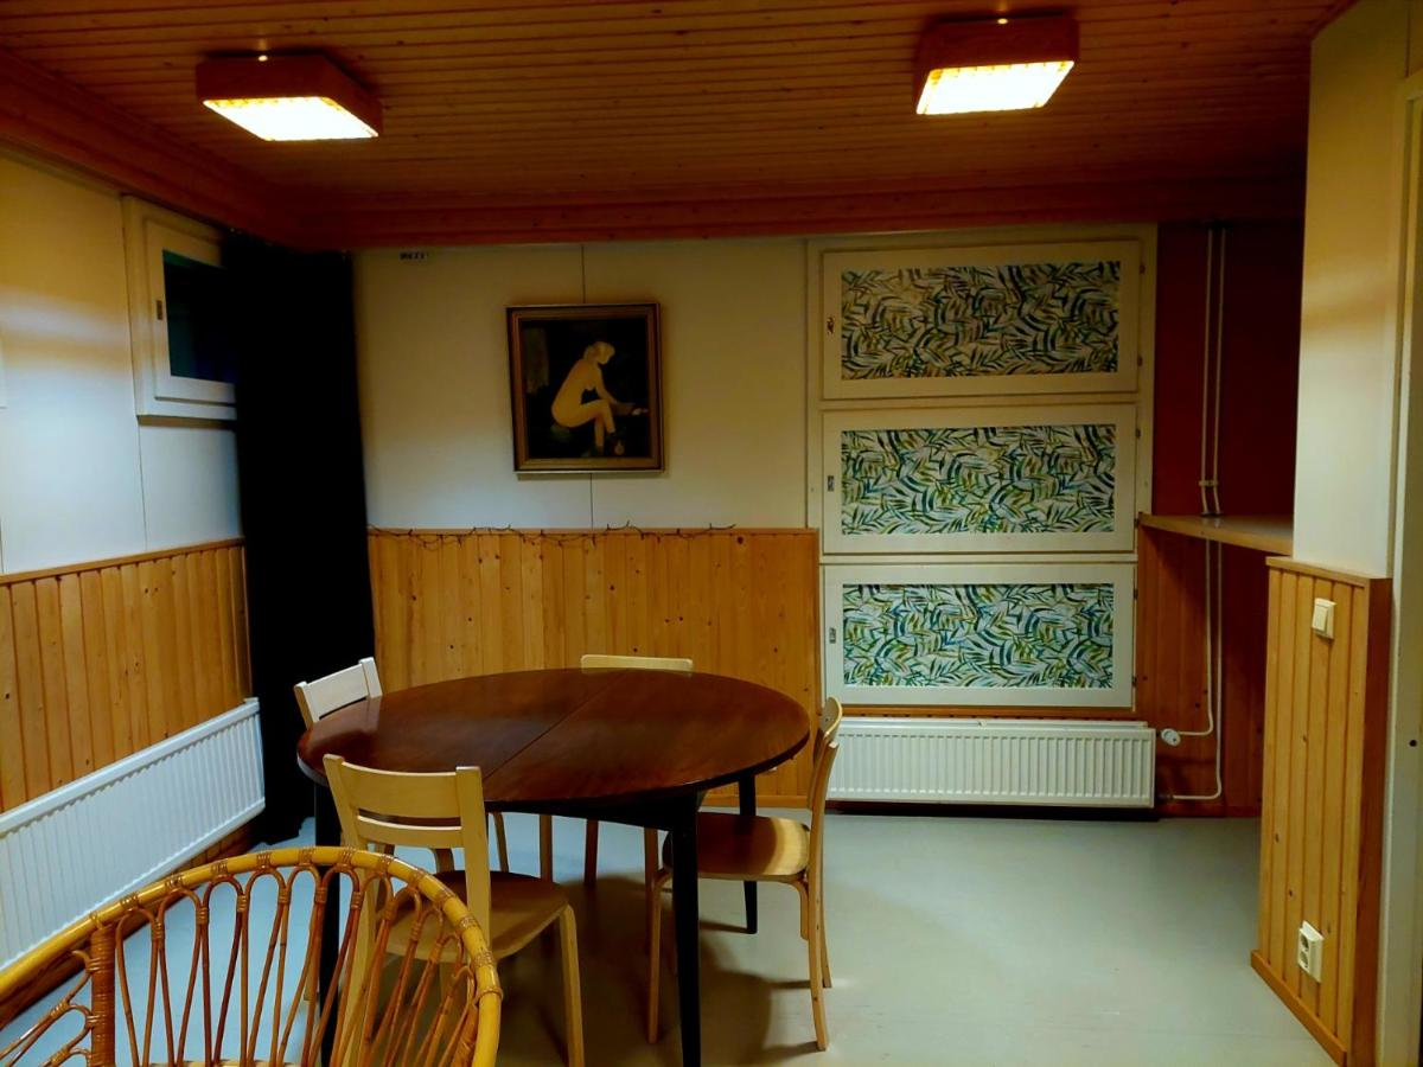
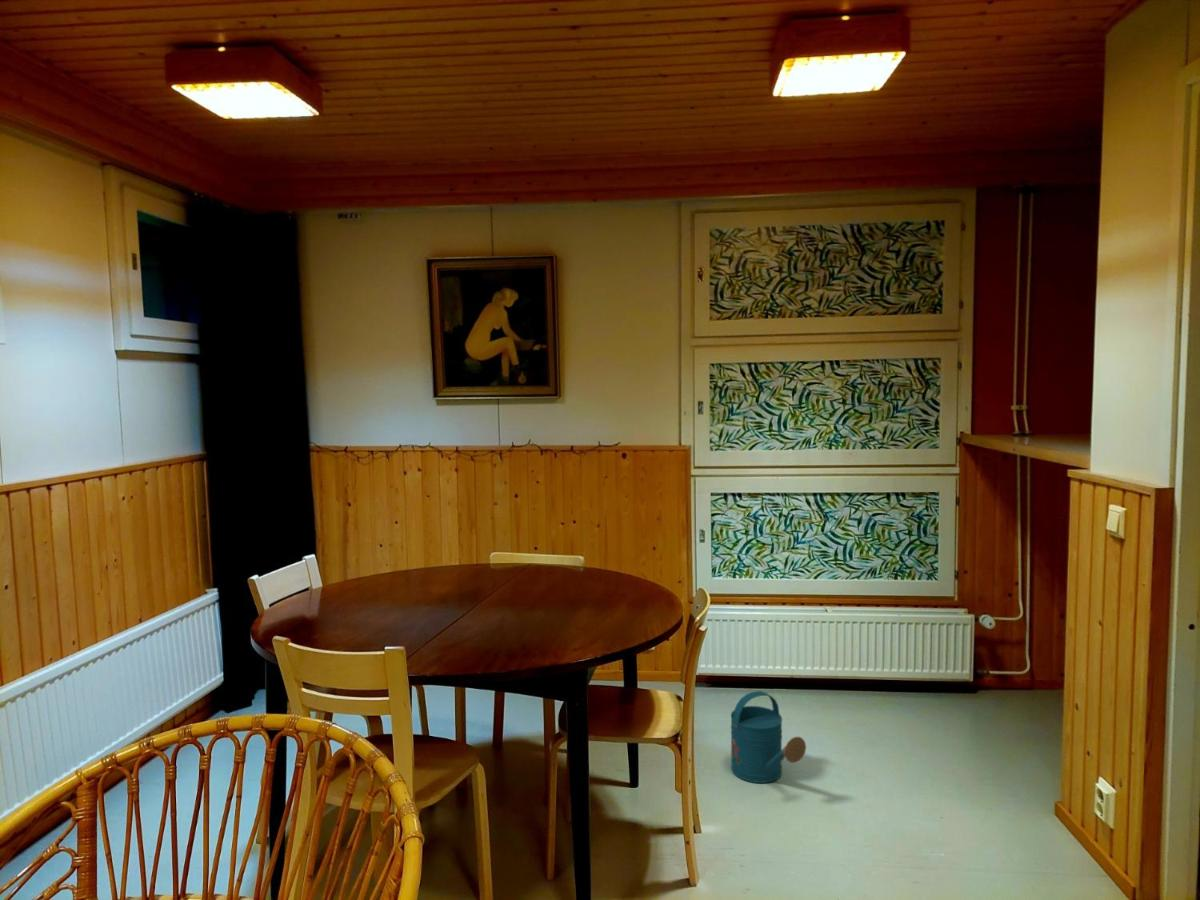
+ watering can [730,690,807,784]
